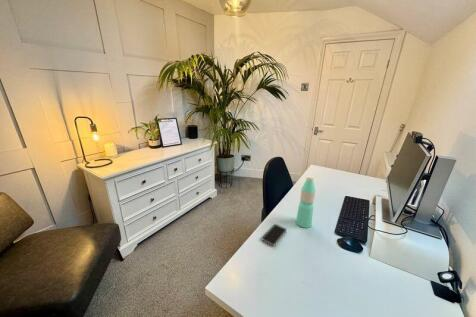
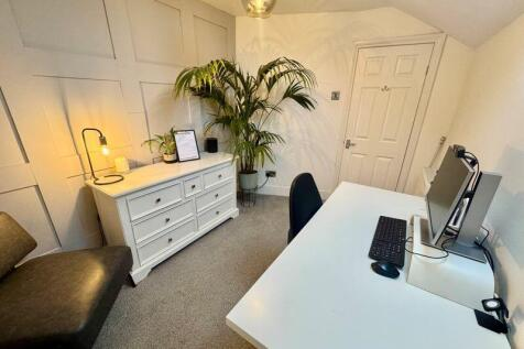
- smartphone [260,223,288,247]
- water bottle [295,175,316,229]
